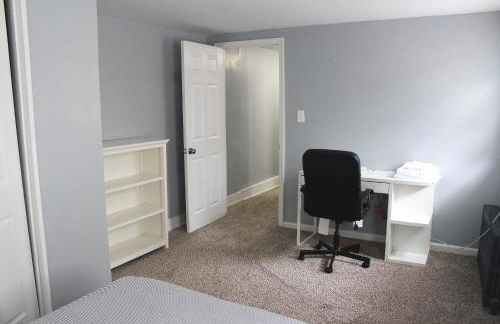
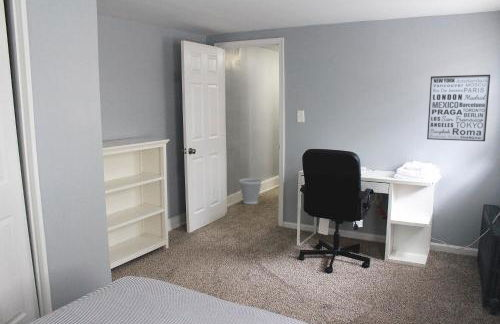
+ wall art [426,74,491,142]
+ wastebasket [238,177,263,205]
